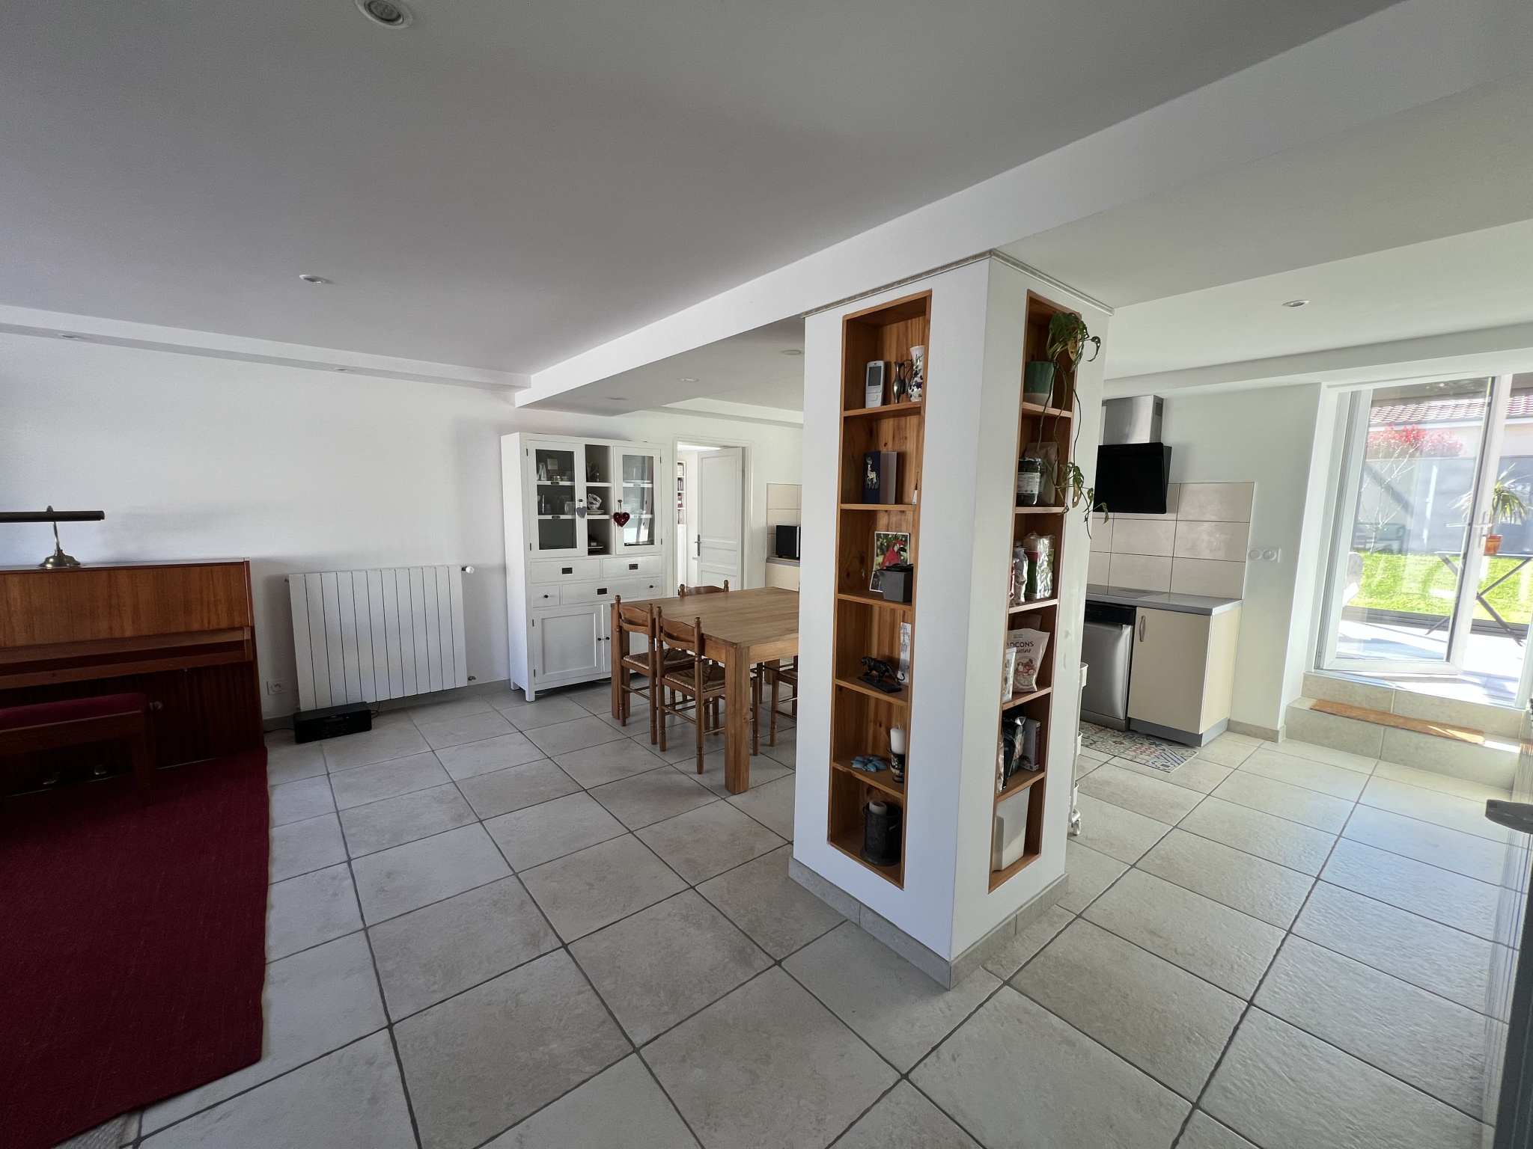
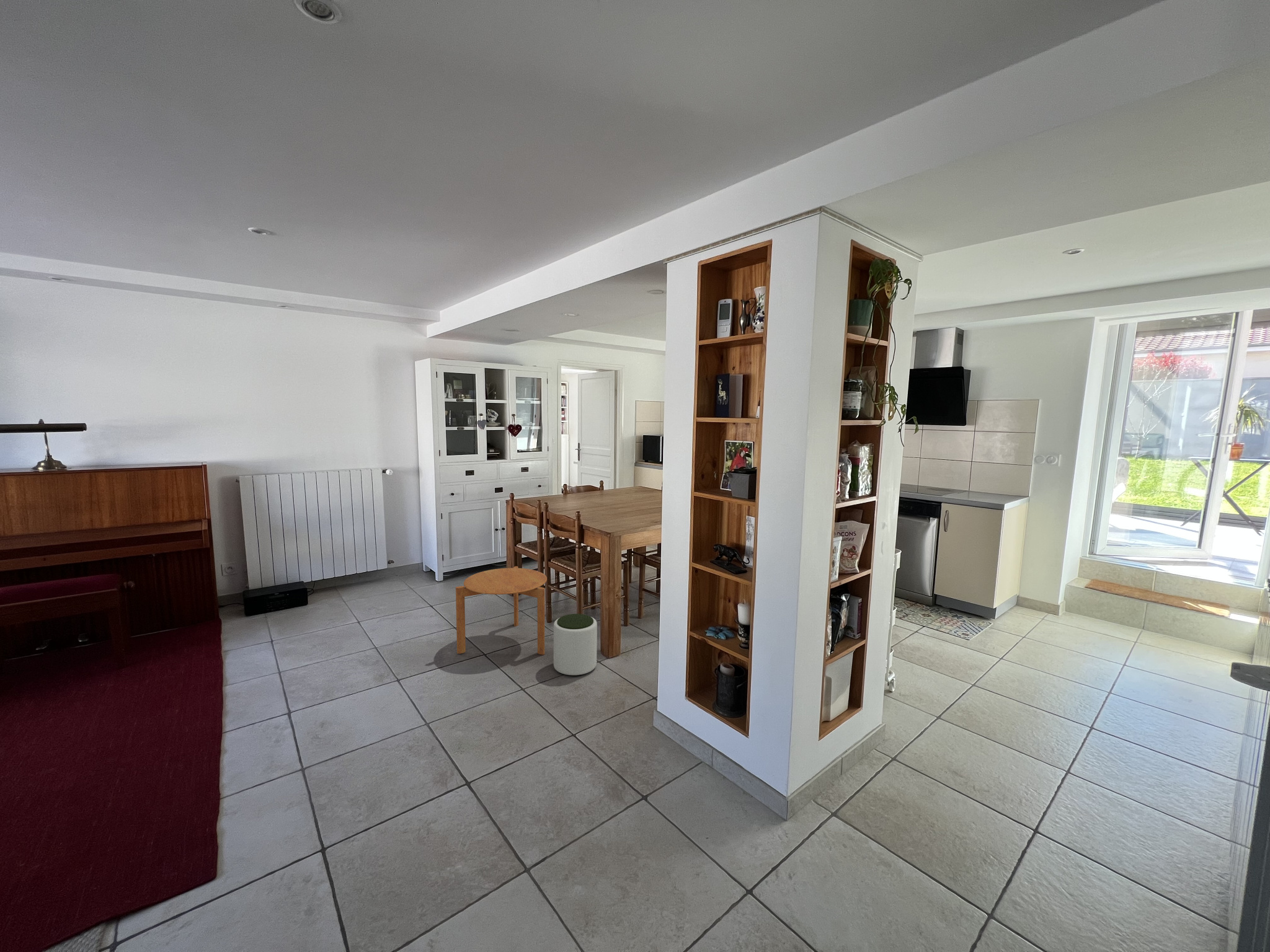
+ plant pot [553,613,598,676]
+ side table [455,566,548,655]
